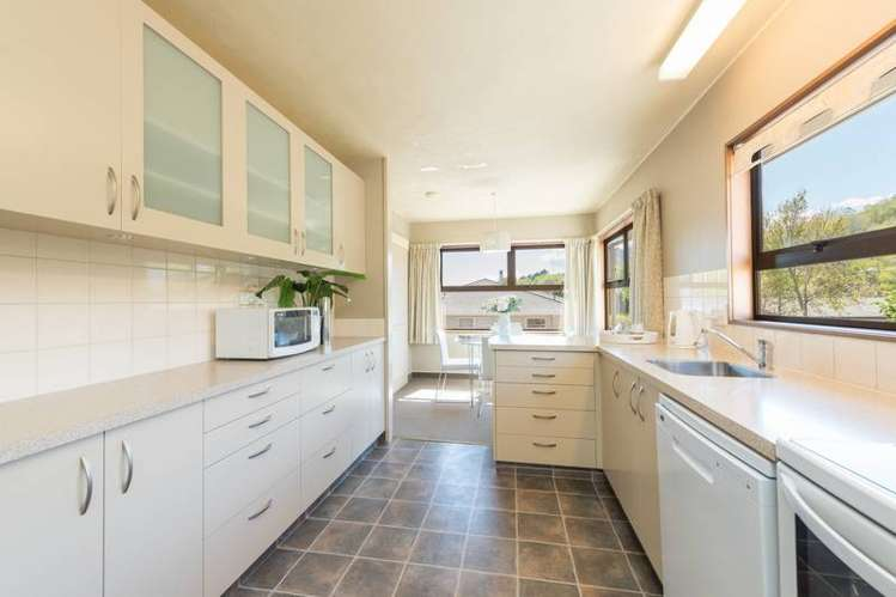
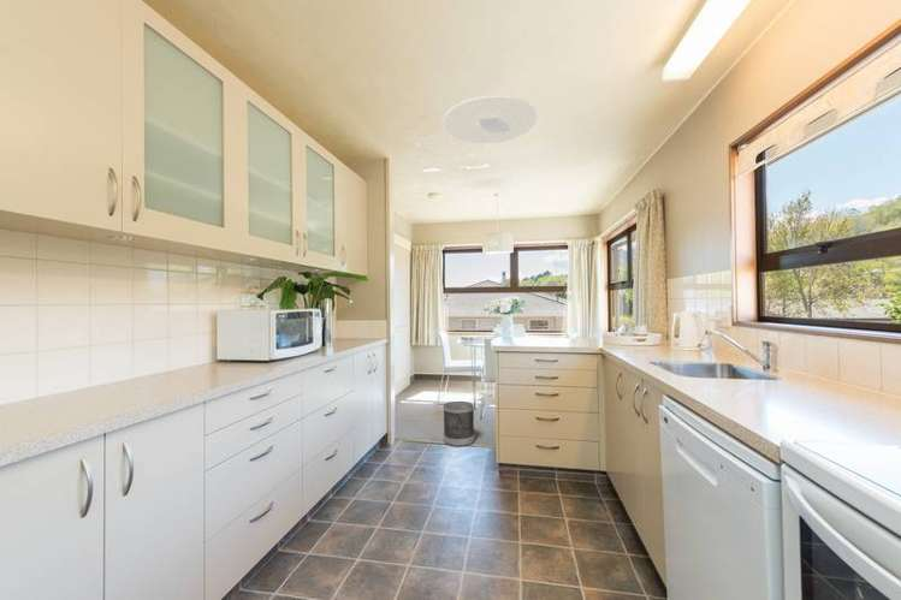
+ wastebasket [443,400,475,447]
+ ceiling light [441,95,539,144]
